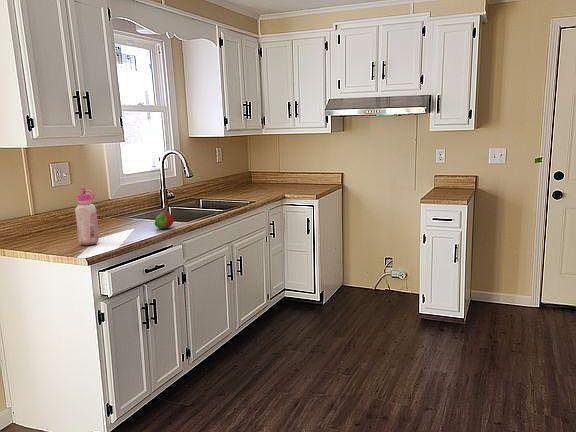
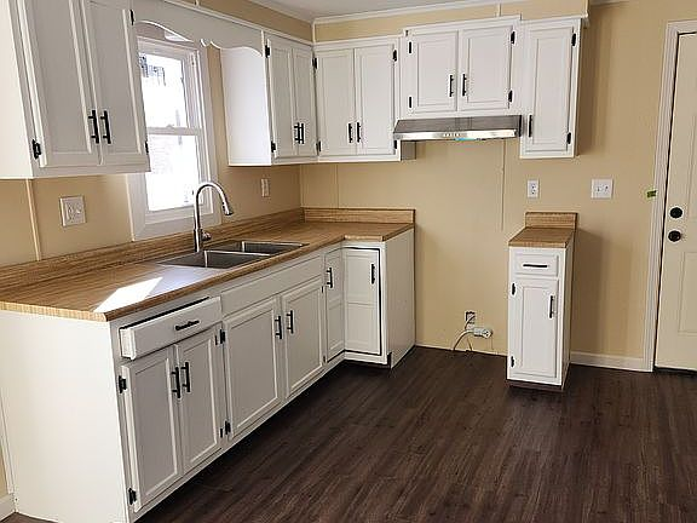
- glue bottle [74,185,100,247]
- fruit [154,211,175,230]
